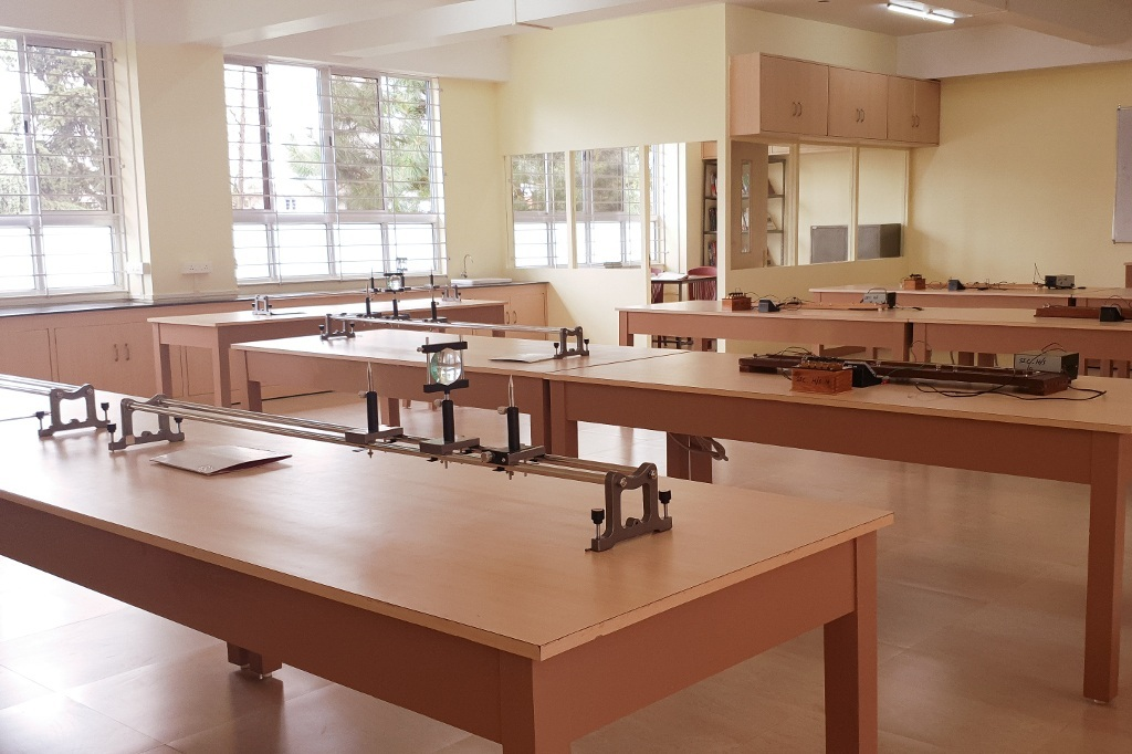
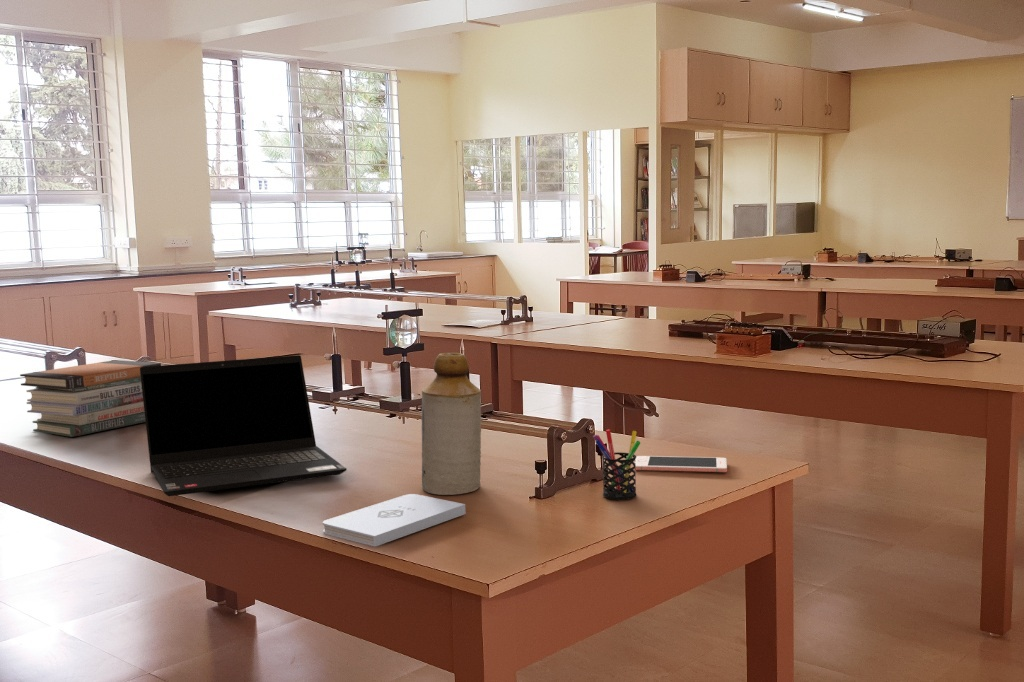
+ notepad [322,493,466,547]
+ laptop computer [140,354,347,497]
+ cell phone [634,455,728,473]
+ book stack [19,359,162,438]
+ pen holder [592,428,641,501]
+ bottle [421,352,482,496]
